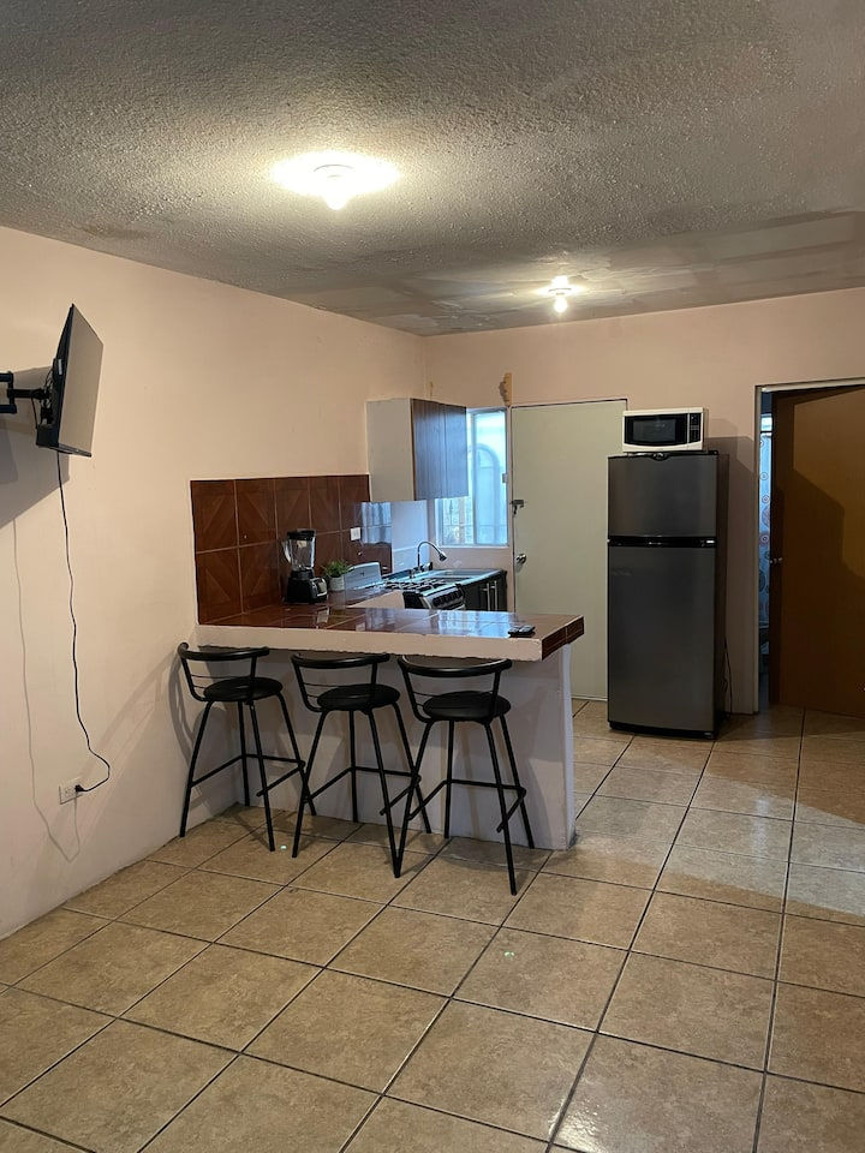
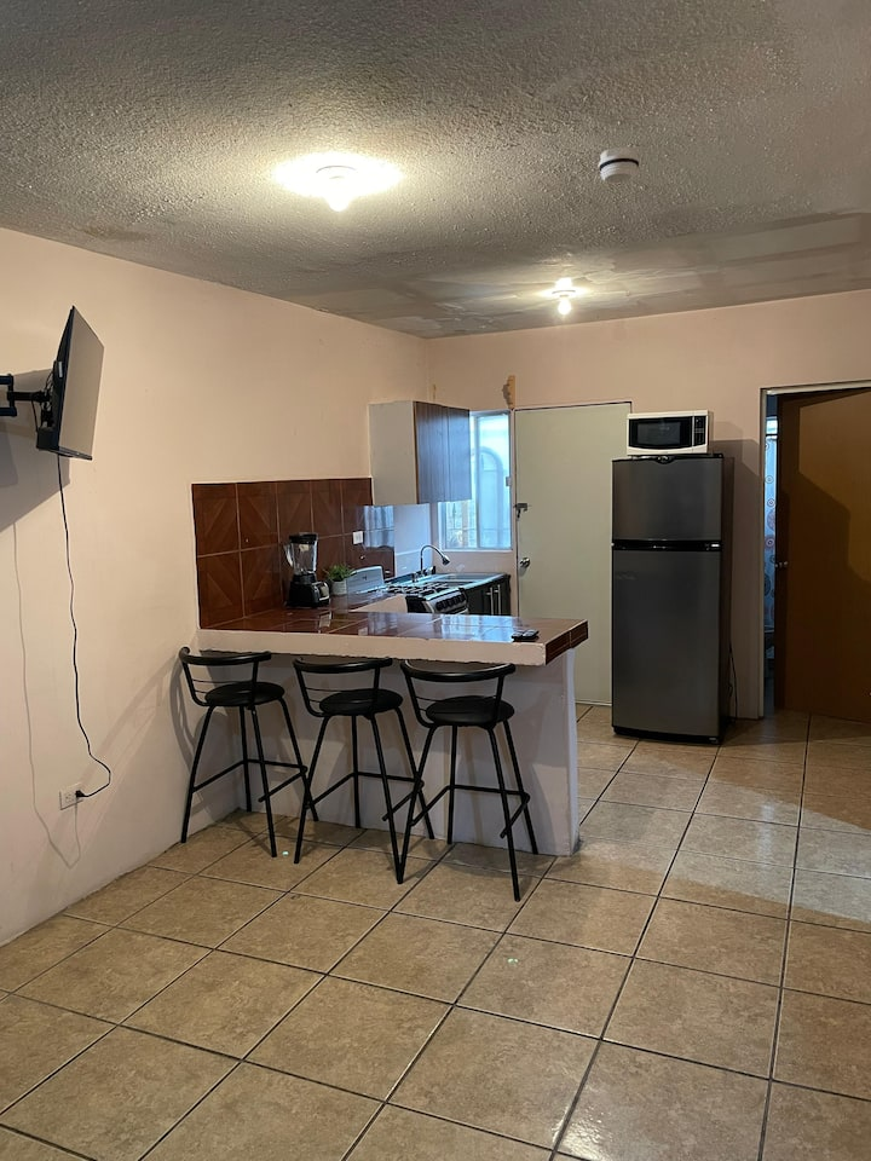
+ smoke detector [598,146,641,185]
